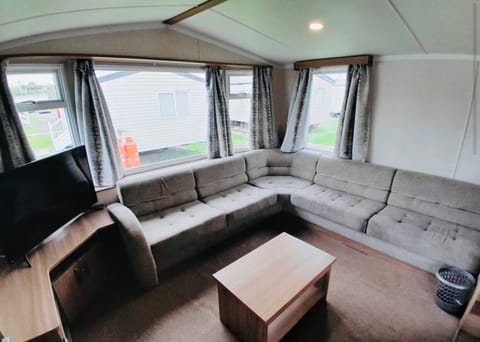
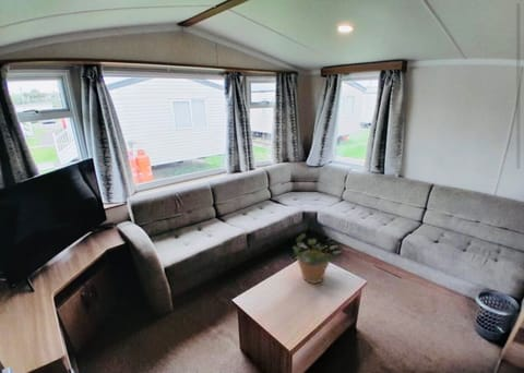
+ potted plant [291,232,343,285]
